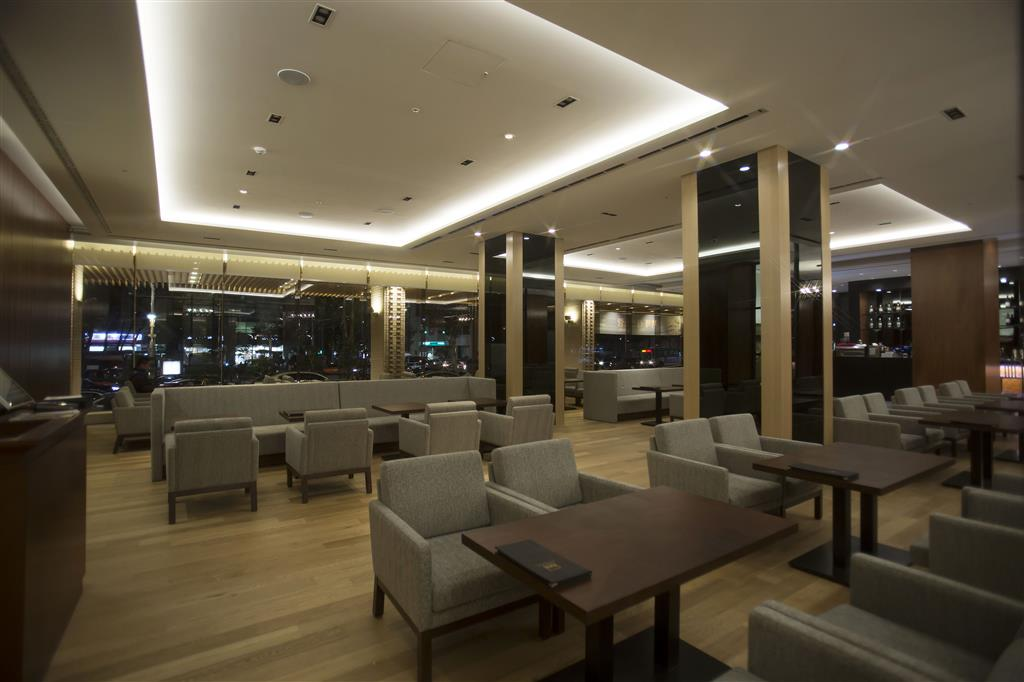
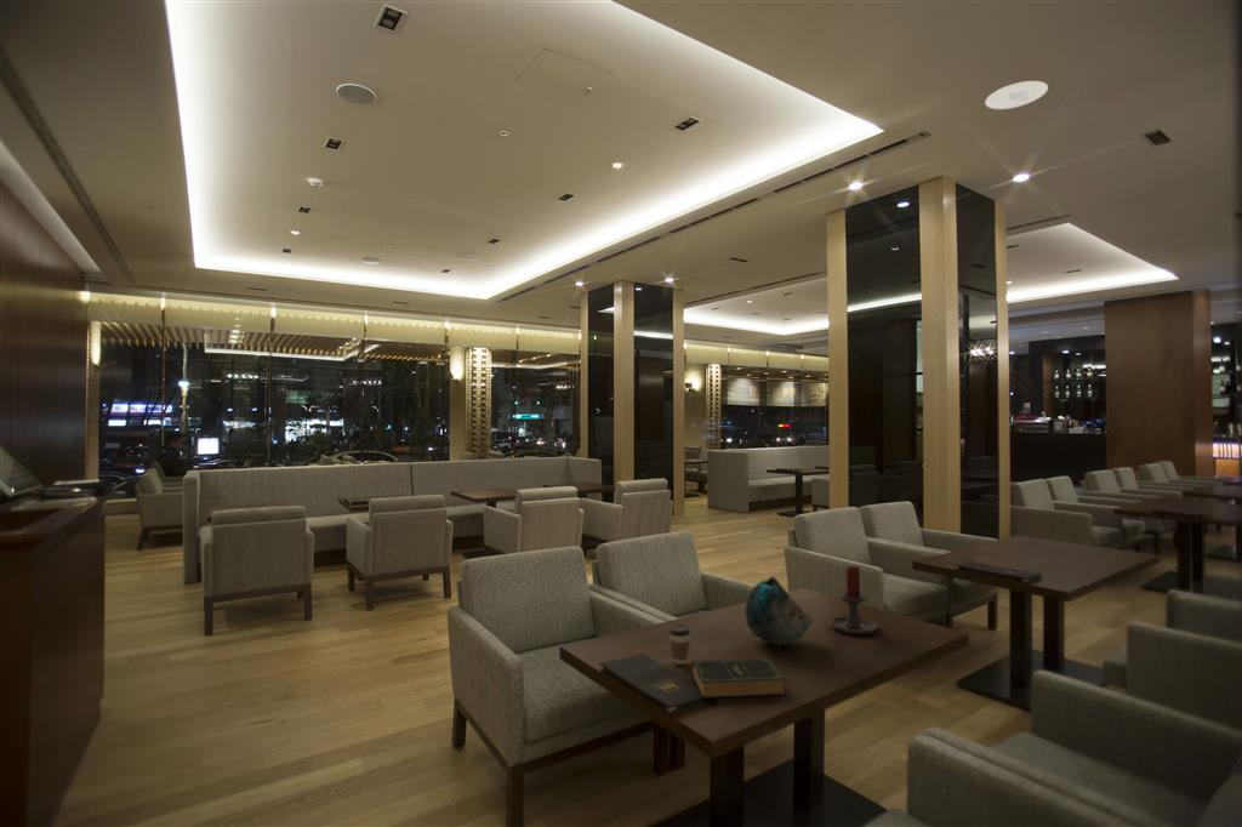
+ recessed light [984,80,1049,110]
+ book [690,657,787,700]
+ coffee cup [668,623,691,666]
+ candle holder [828,565,879,635]
+ decorative bowl [745,575,815,646]
